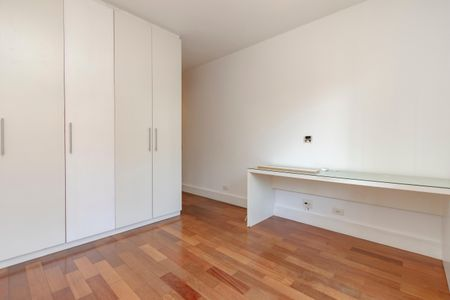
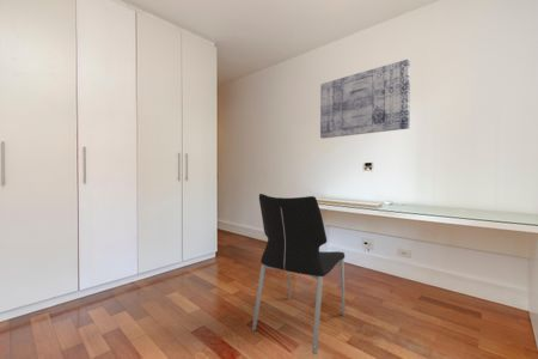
+ chair [251,193,347,355]
+ wall art [319,59,411,140]
